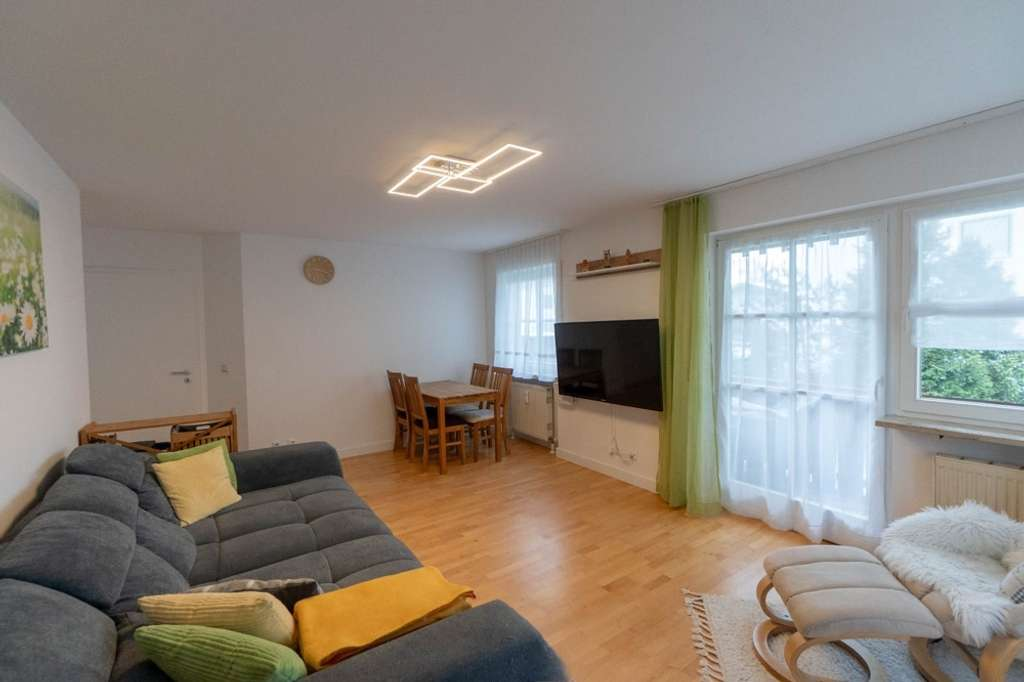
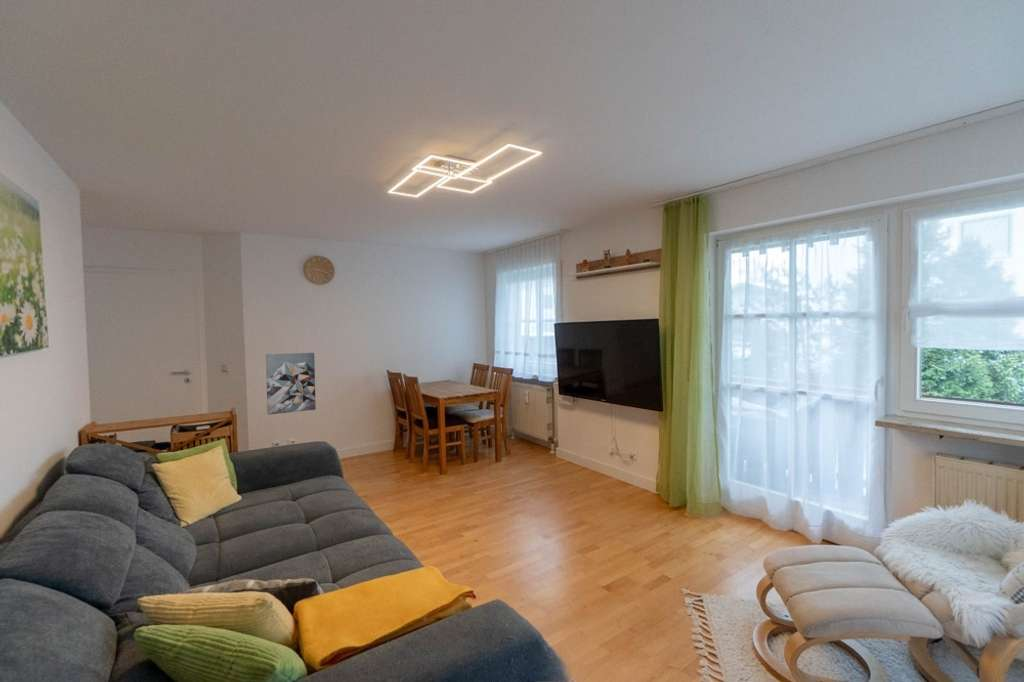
+ wall art [265,352,317,416]
